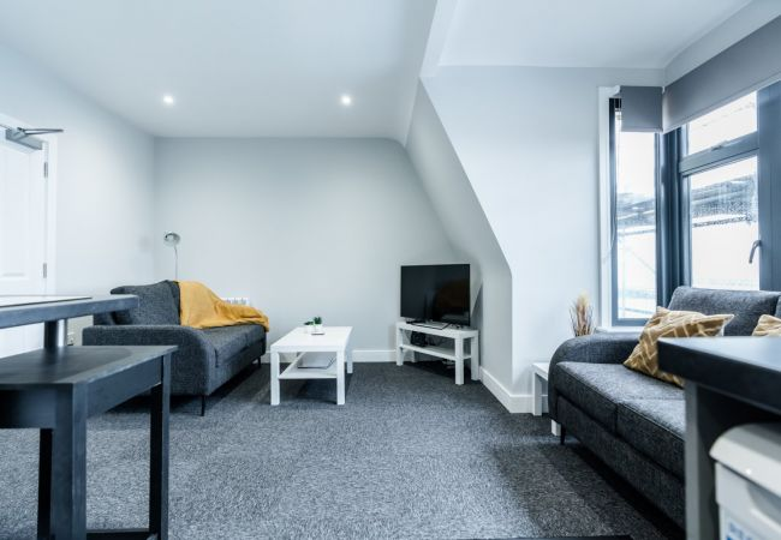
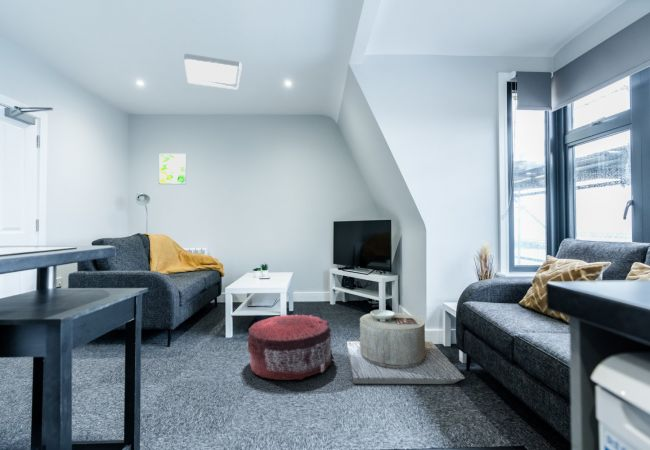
+ side table [346,309,466,385]
+ pouf [246,313,335,381]
+ ceiling light [183,53,242,90]
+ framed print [158,153,187,185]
